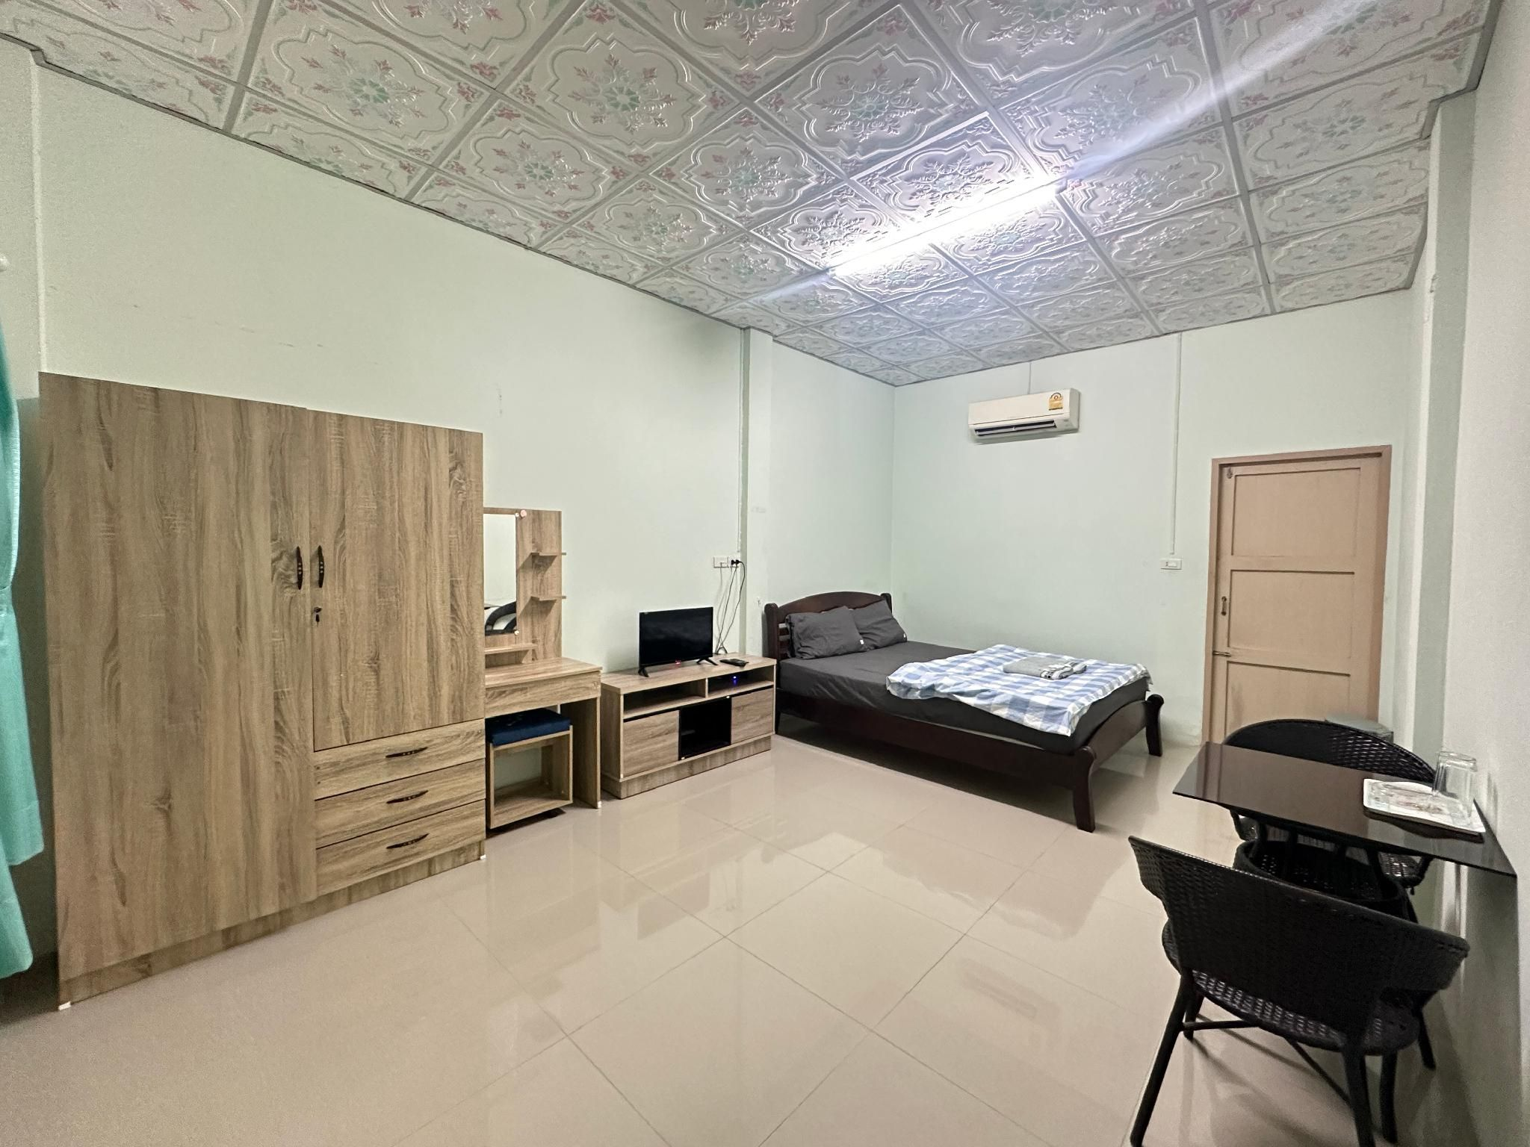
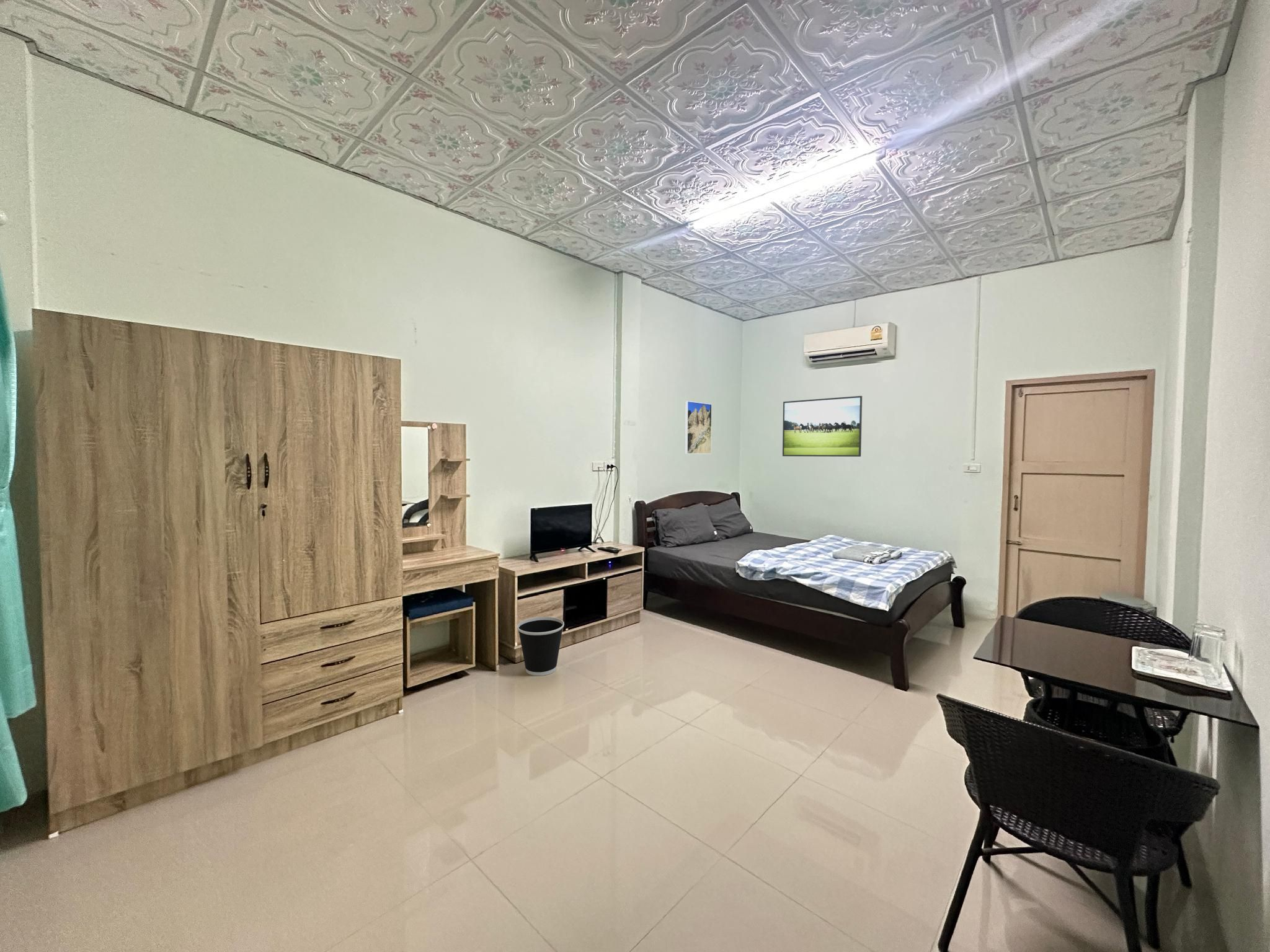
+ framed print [782,395,863,457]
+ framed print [685,400,713,454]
+ wastebasket [517,616,565,676]
